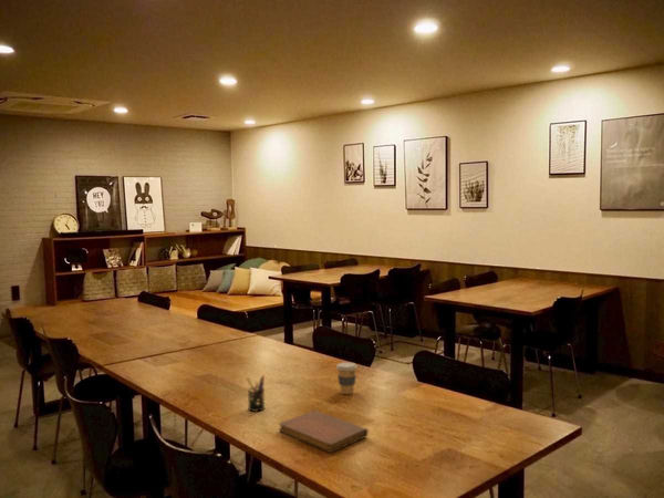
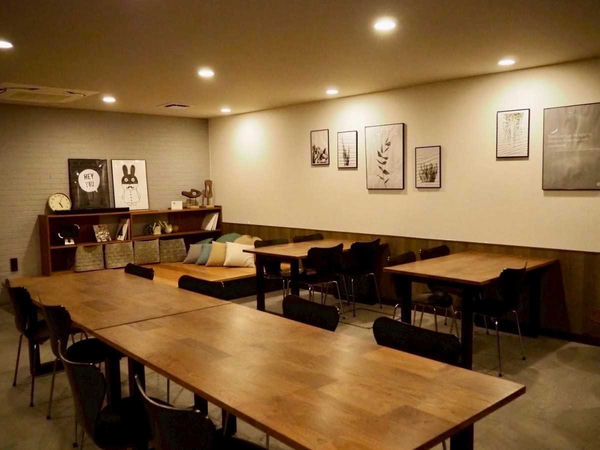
- notebook [278,409,369,454]
- pen holder [245,374,266,413]
- coffee cup [335,361,359,395]
